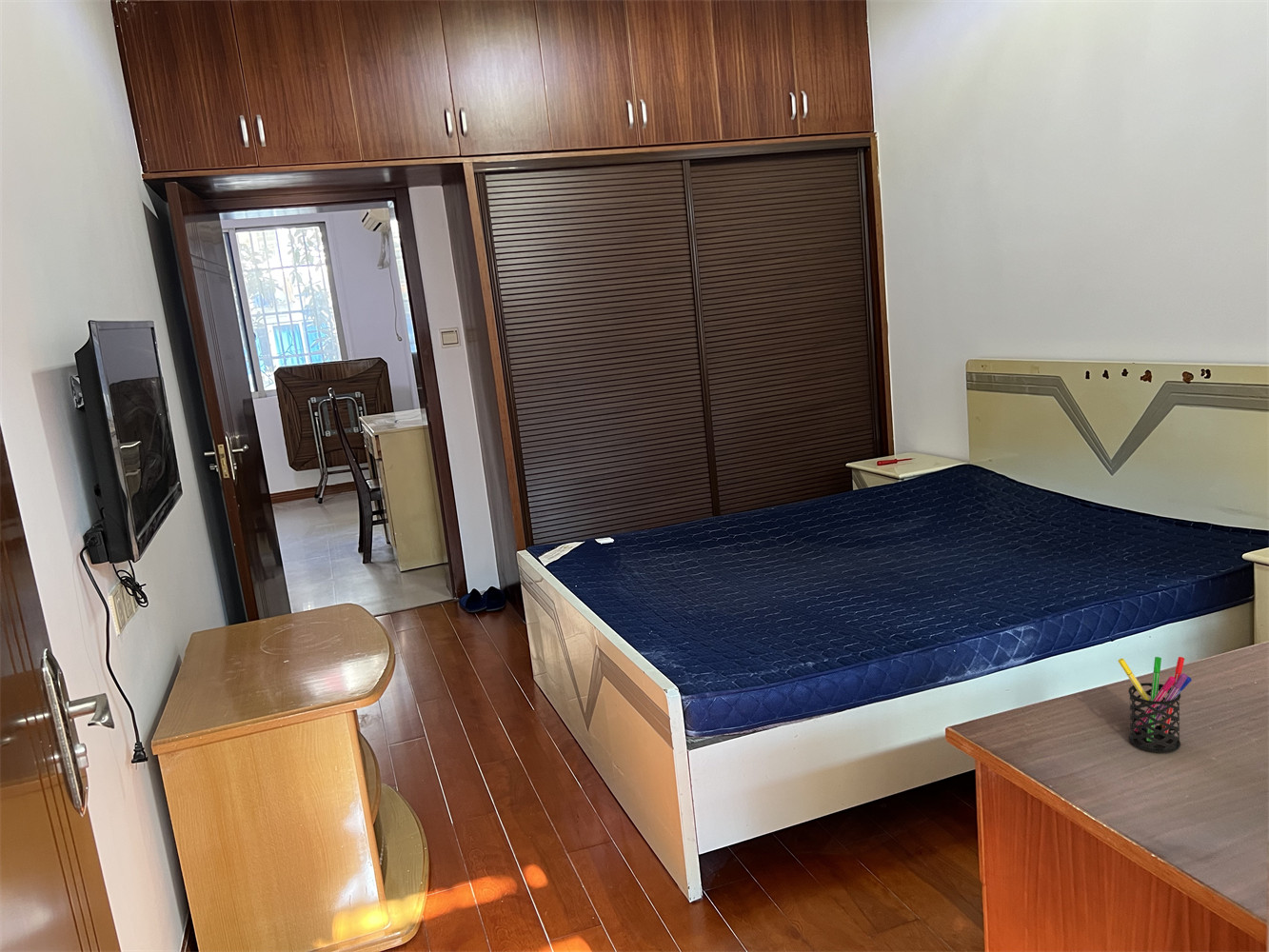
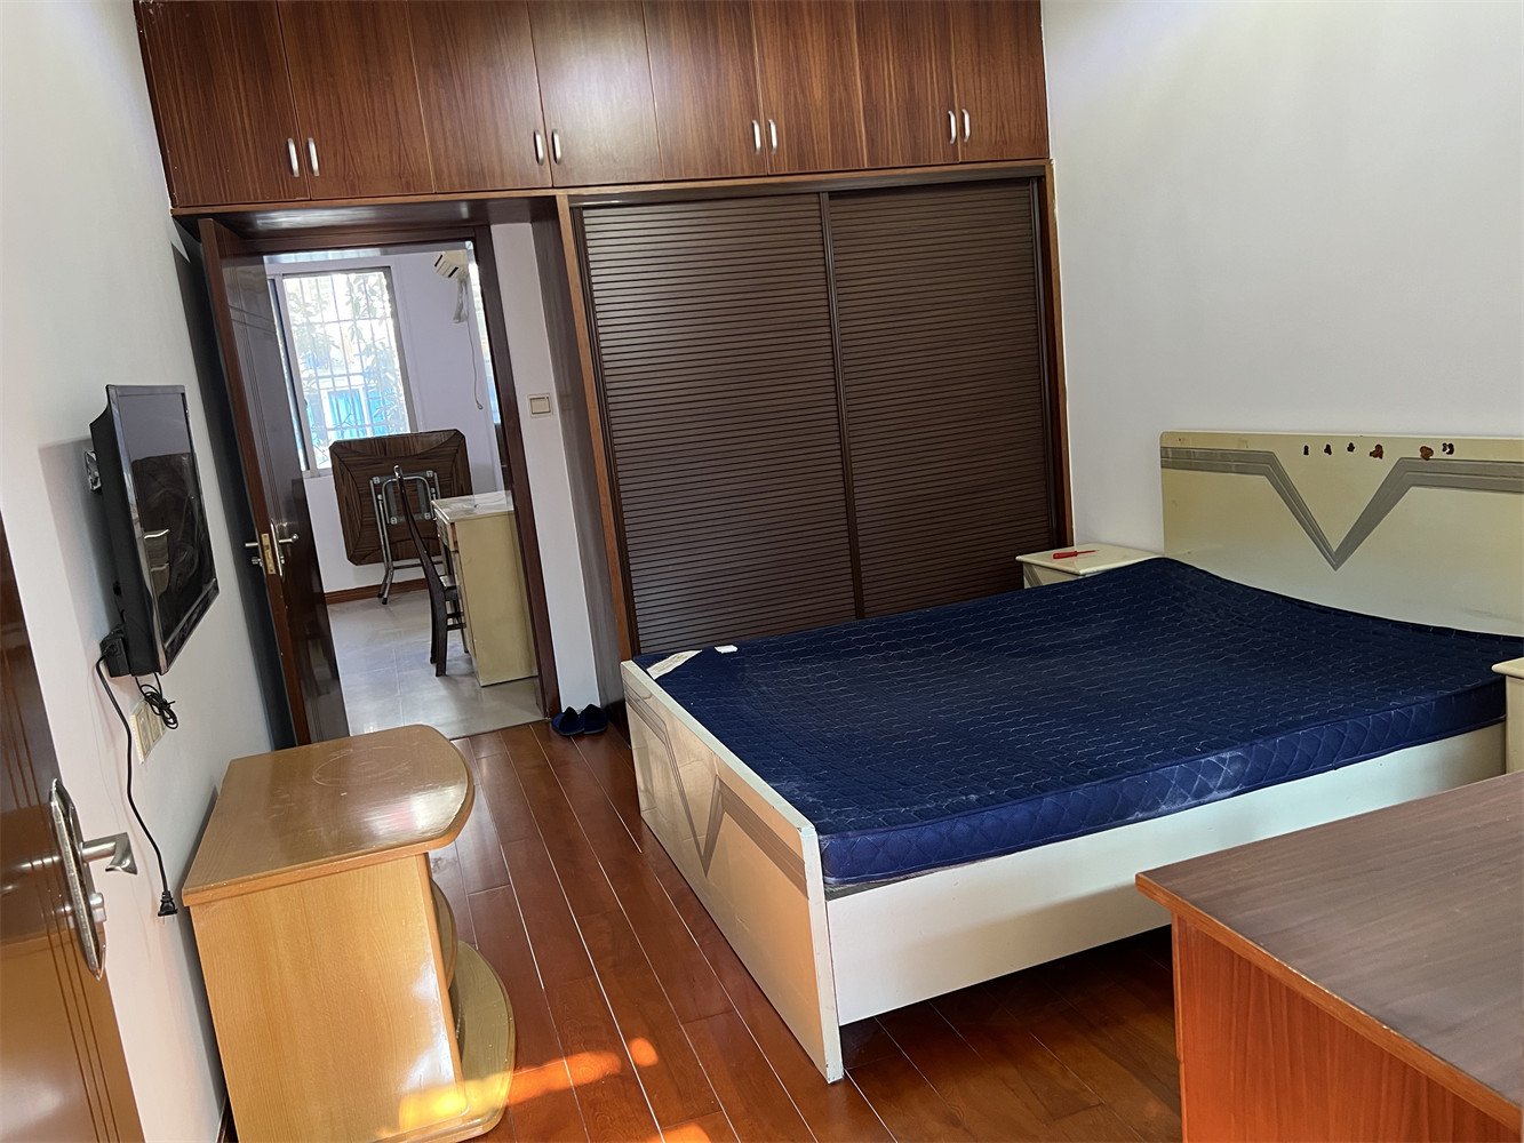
- pen holder [1118,656,1193,754]
